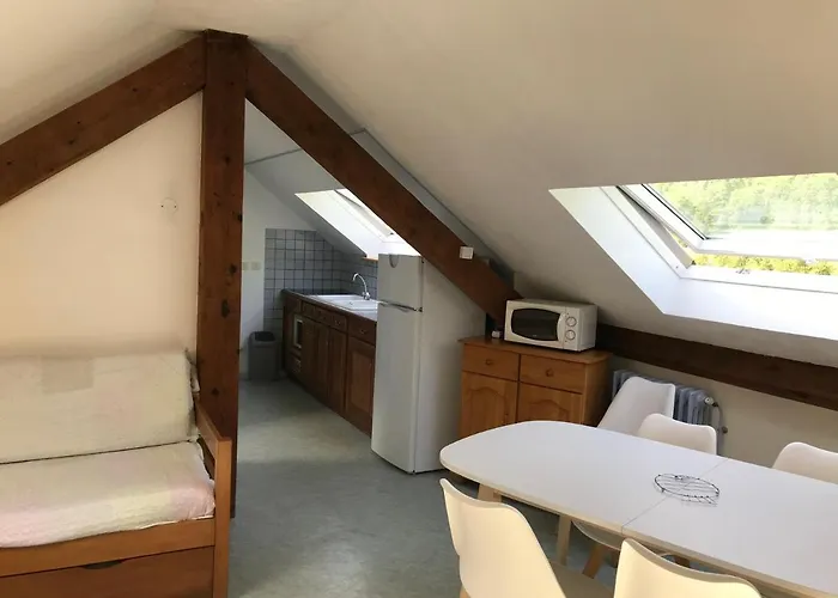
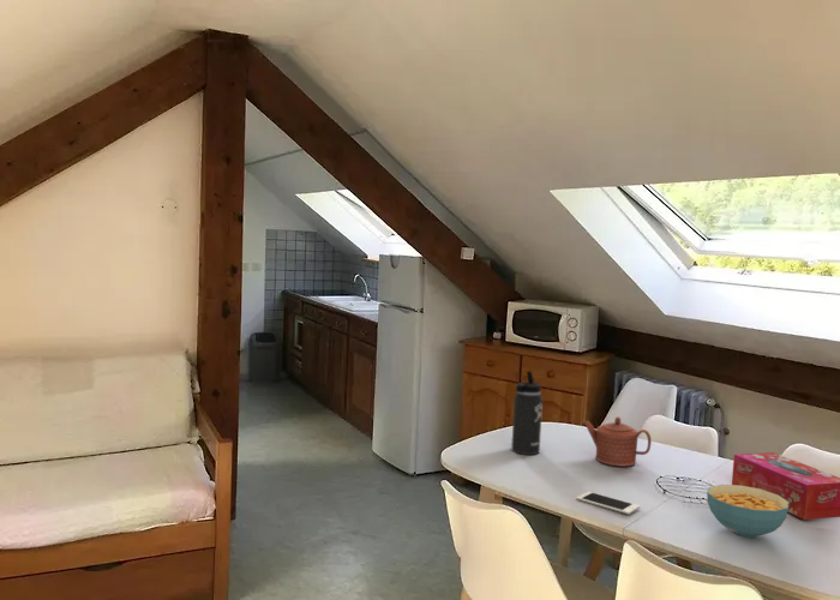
+ cell phone [576,491,641,516]
+ thermos bottle [510,370,544,456]
+ teapot [582,415,653,467]
+ cereal bowl [706,484,788,539]
+ tissue box [731,451,840,521]
